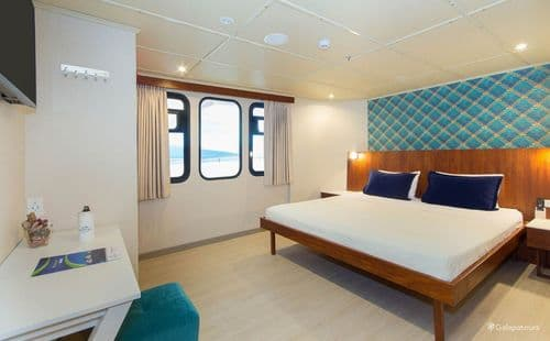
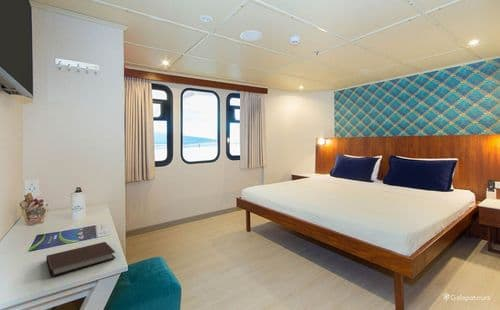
+ notebook [45,241,116,277]
